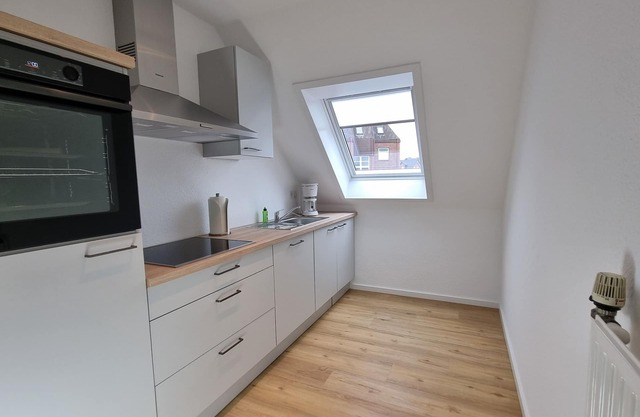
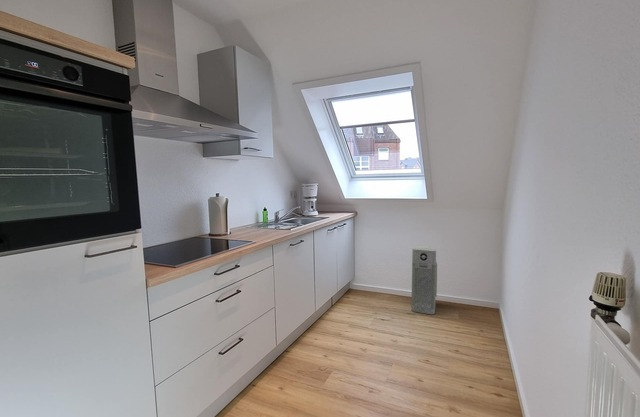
+ air purifier [410,245,438,315]
